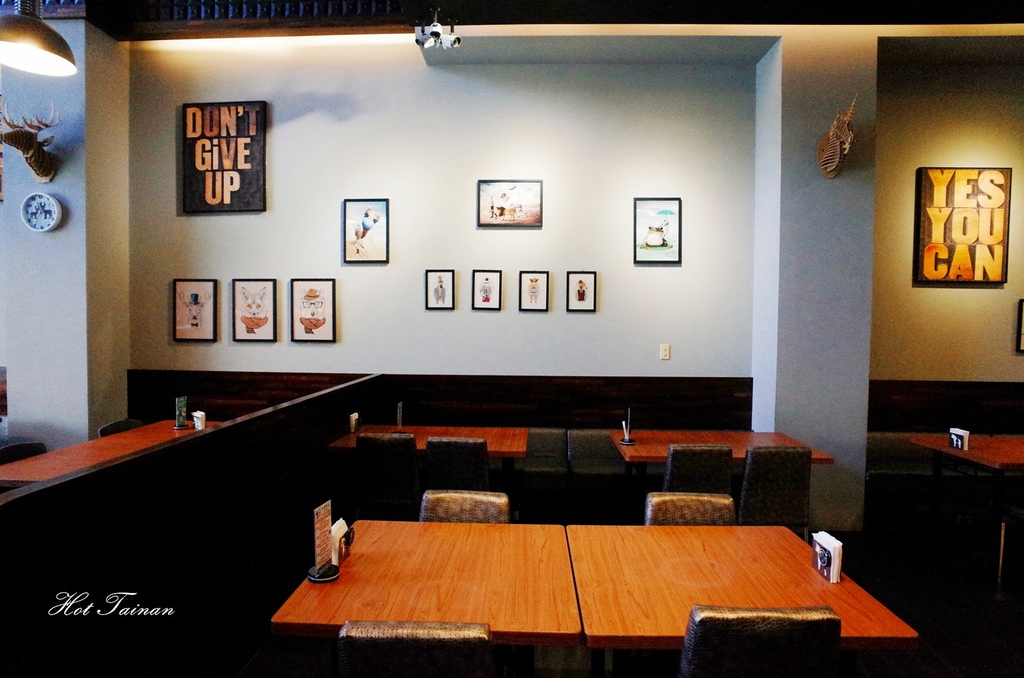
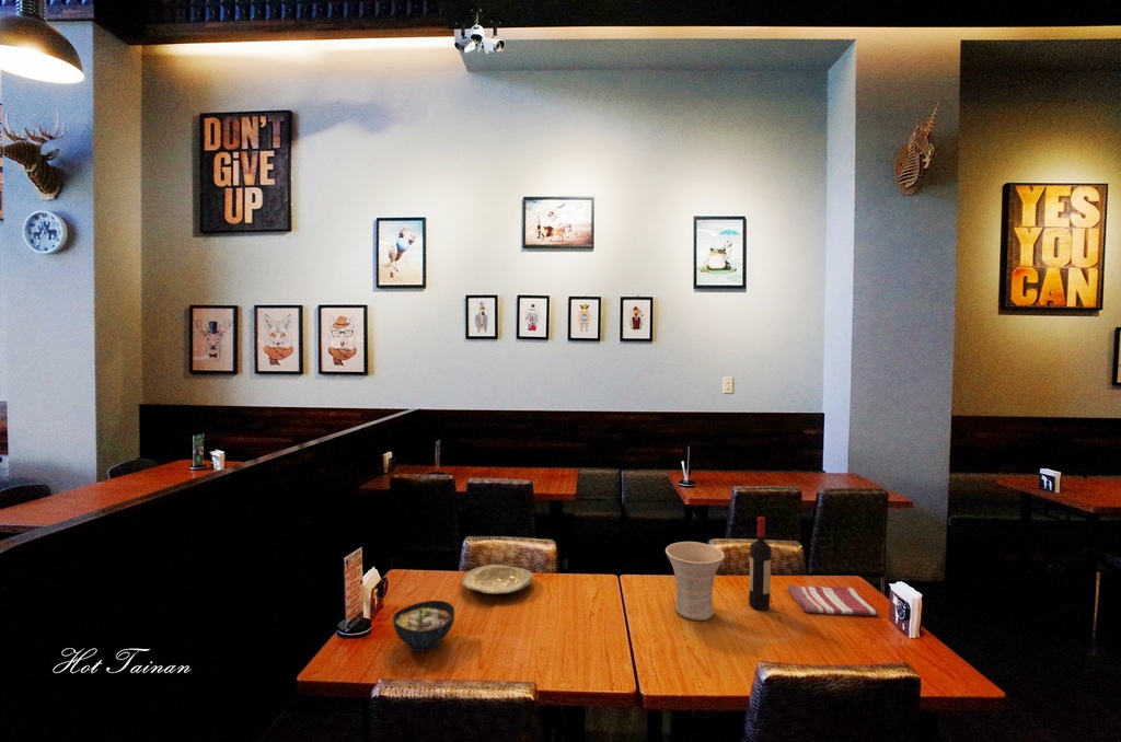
+ plate [461,564,534,595]
+ wine bottle [748,515,772,612]
+ bowl [392,600,455,653]
+ vase [664,541,726,622]
+ dish towel [787,583,879,616]
